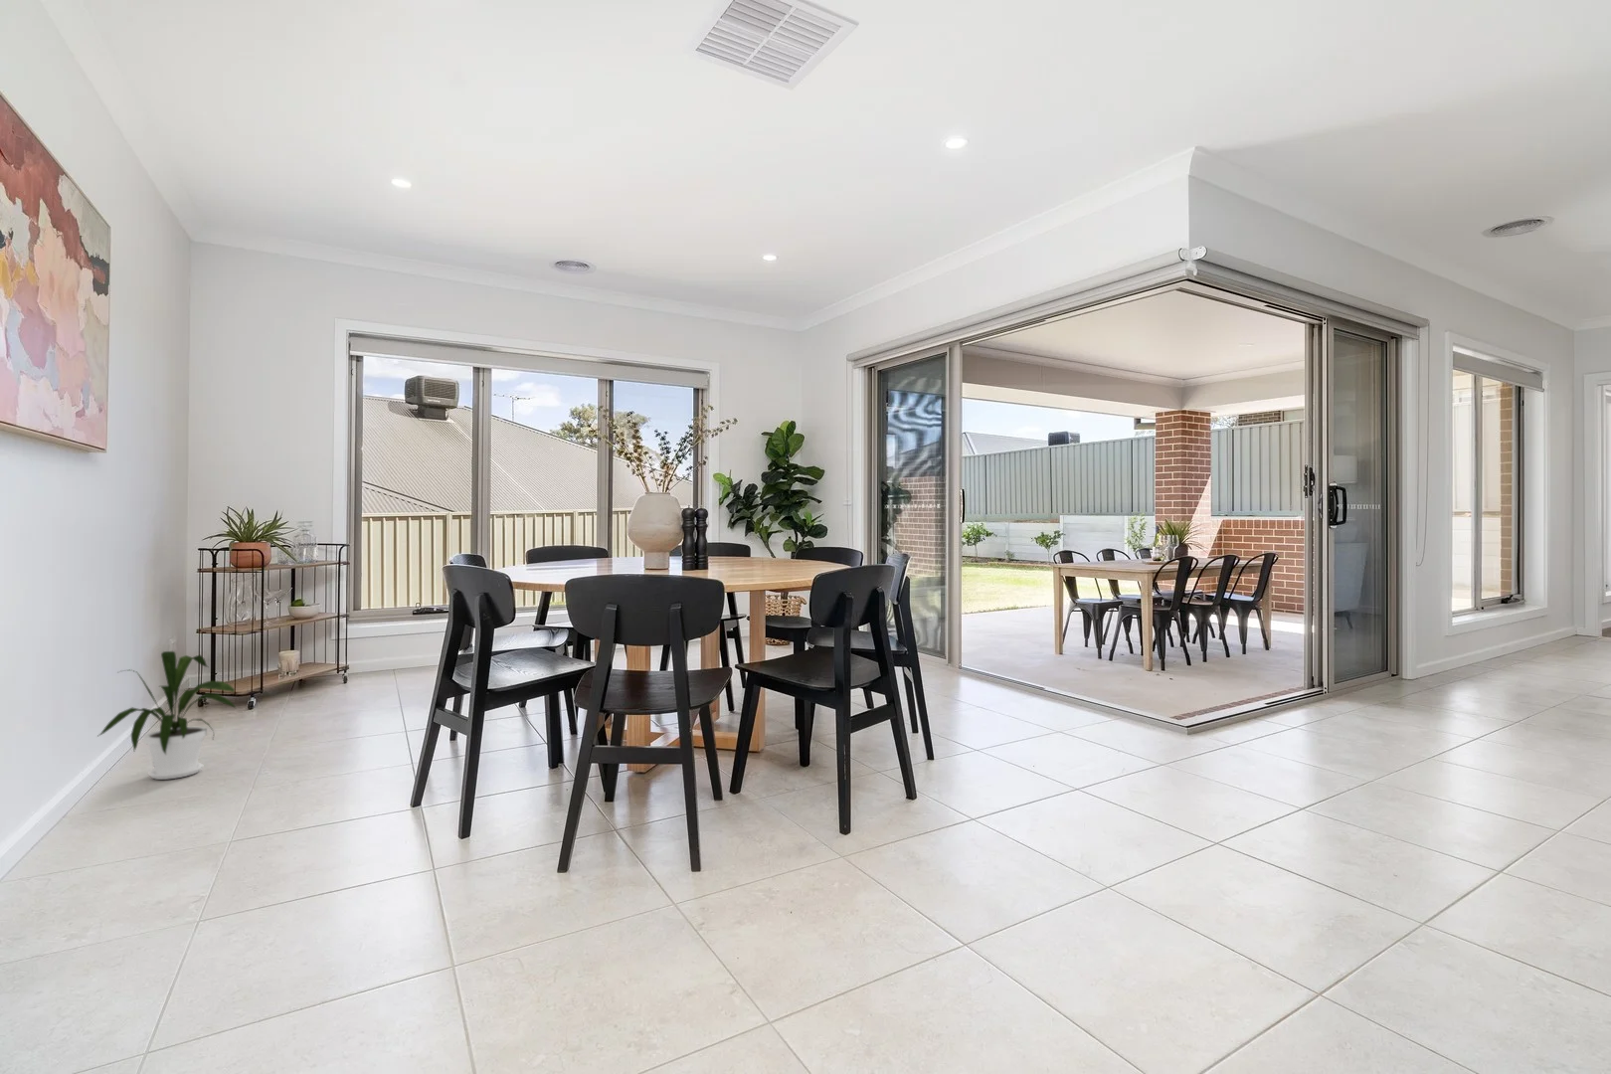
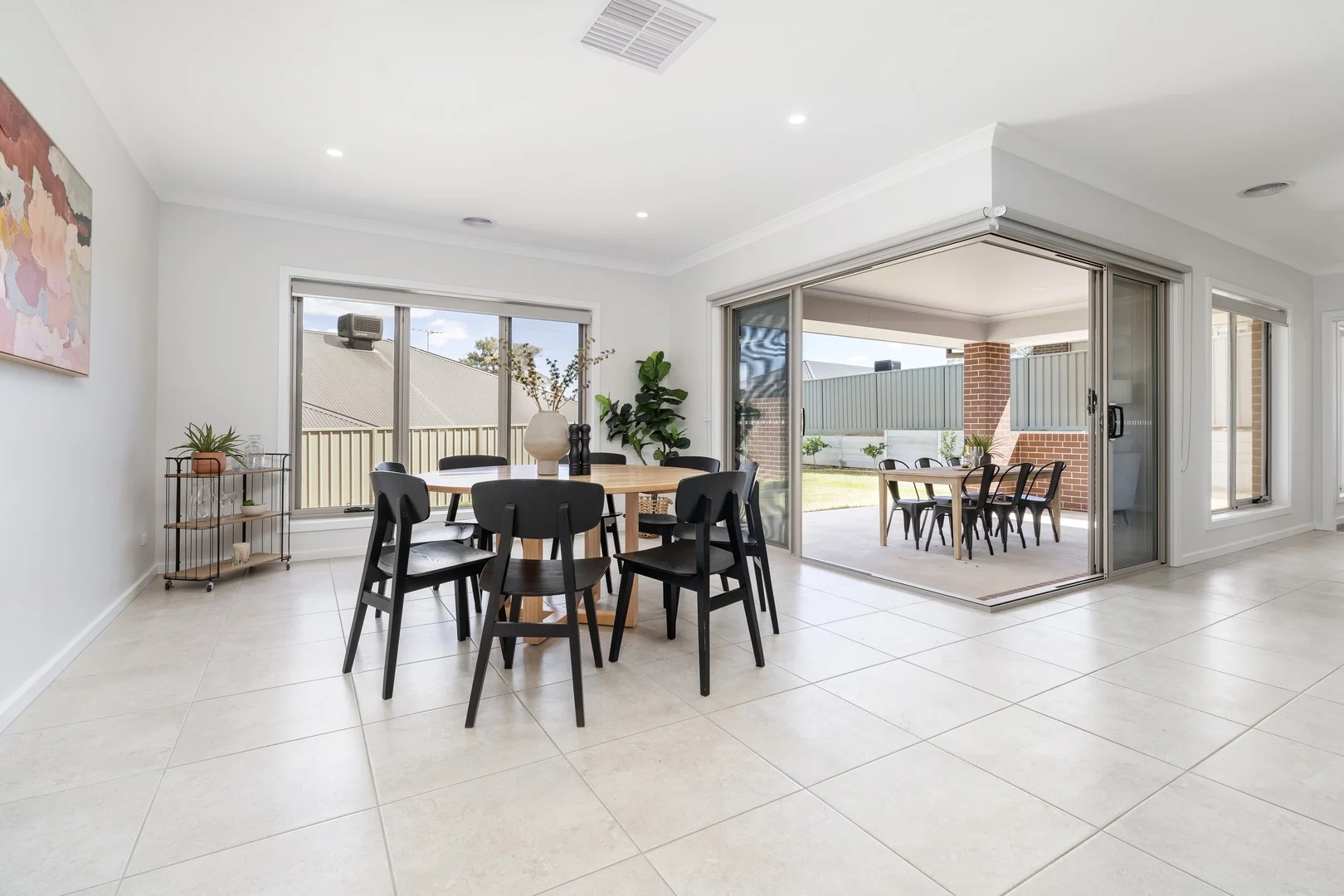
- house plant [96,651,236,780]
